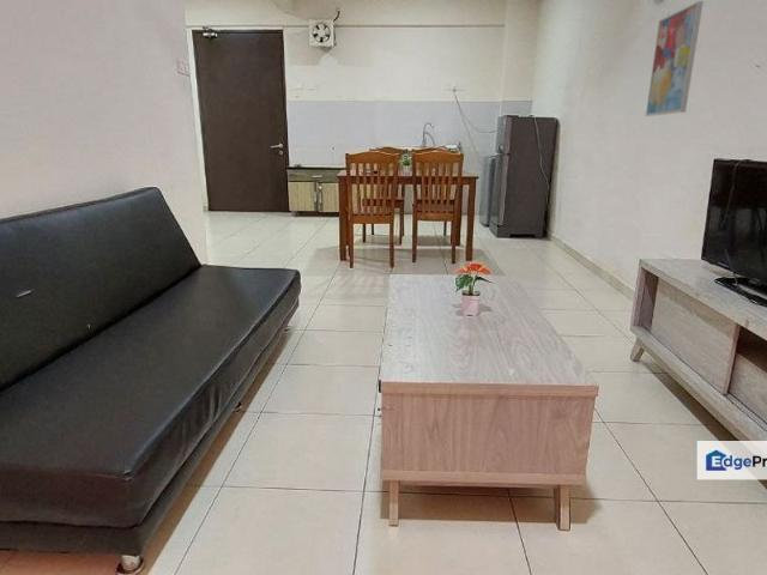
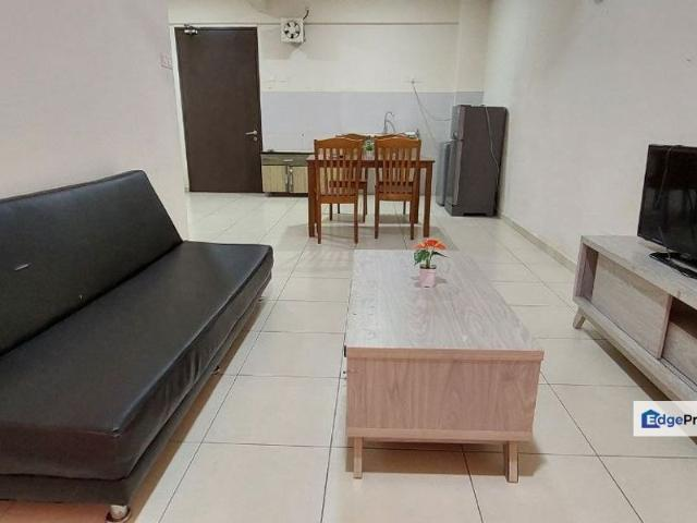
- wall art [645,0,705,117]
